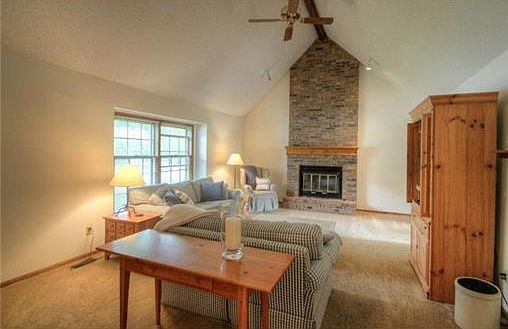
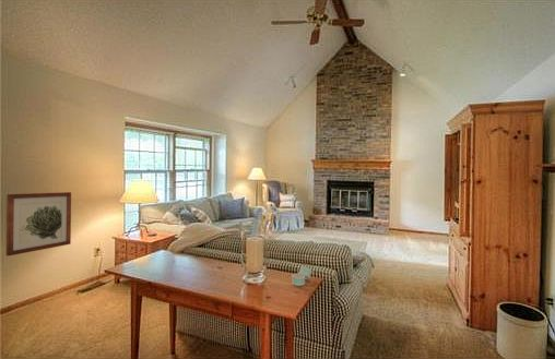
+ wall art [5,191,72,258]
+ napkin ring [291,265,314,287]
